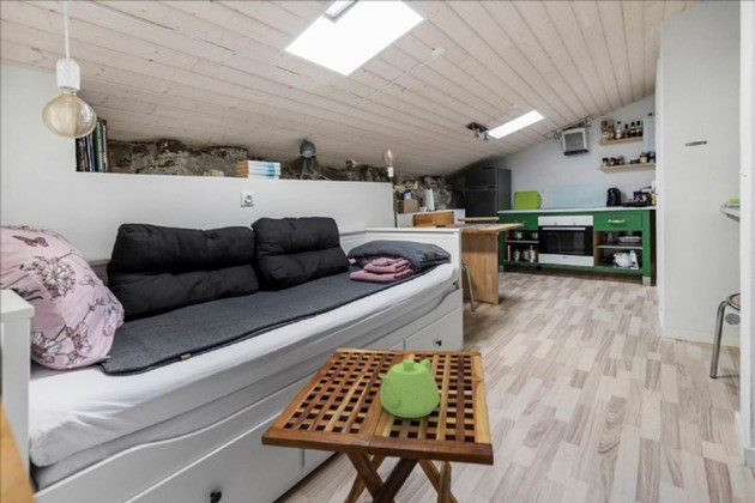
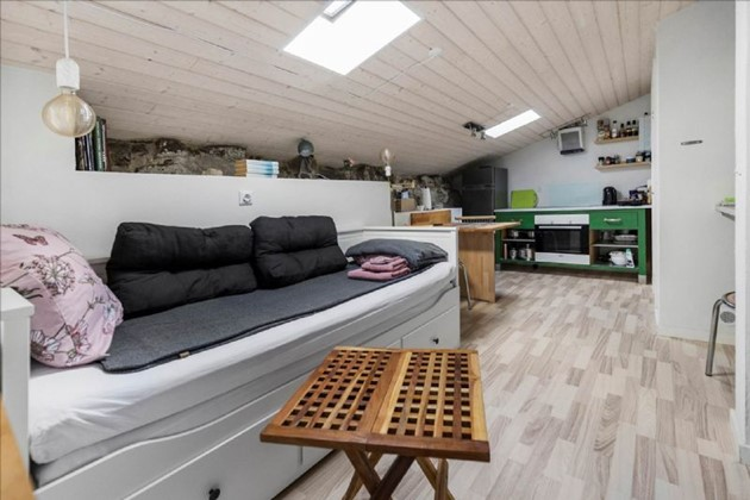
- teapot [378,358,441,419]
